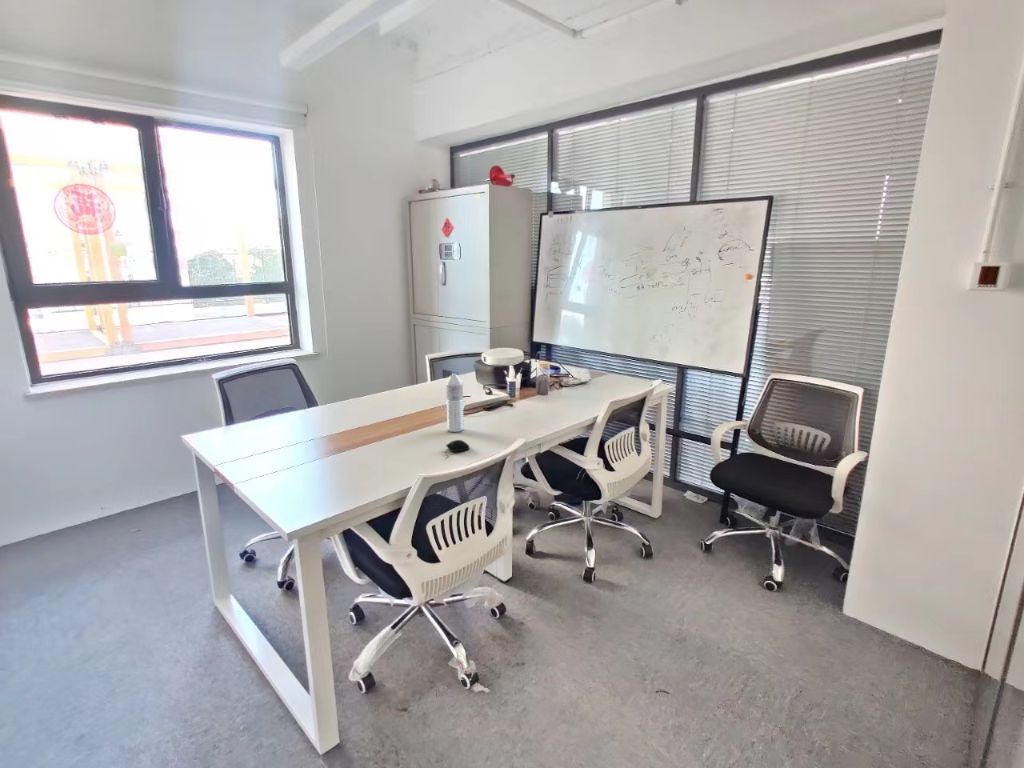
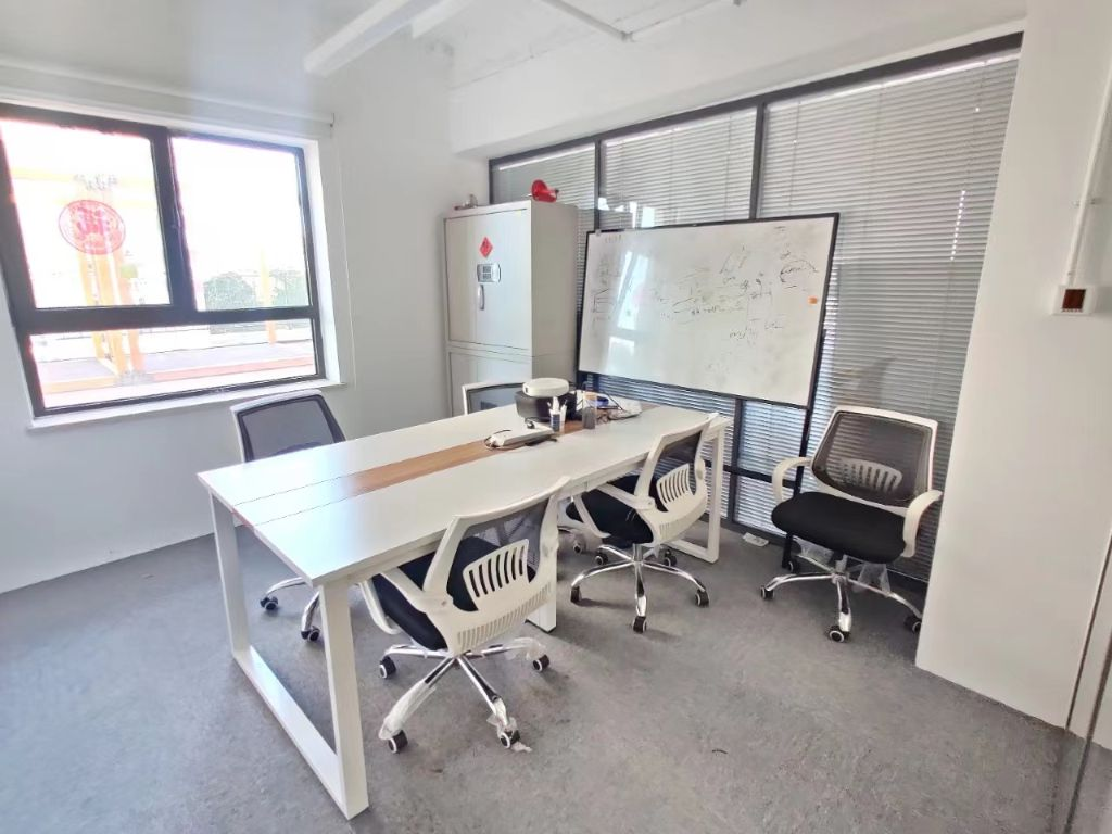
- computer mouse [444,439,470,460]
- water bottle [445,369,465,433]
